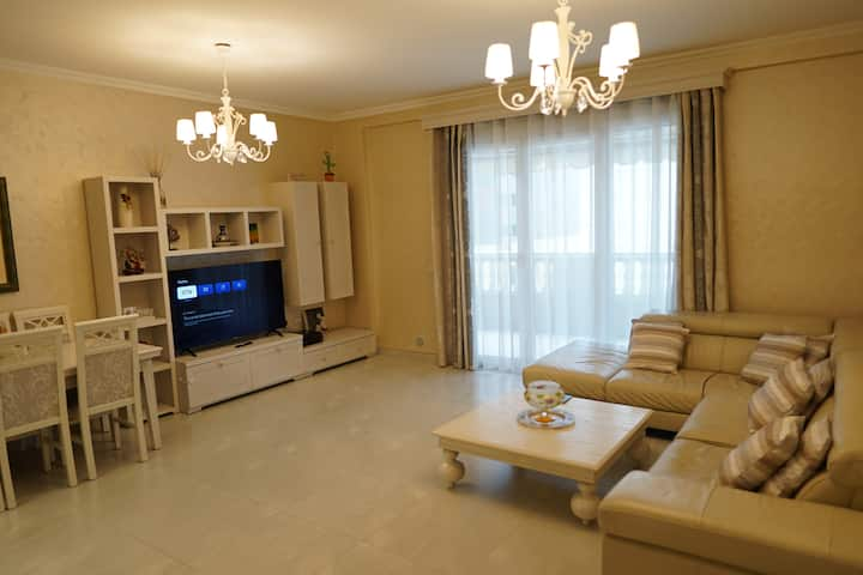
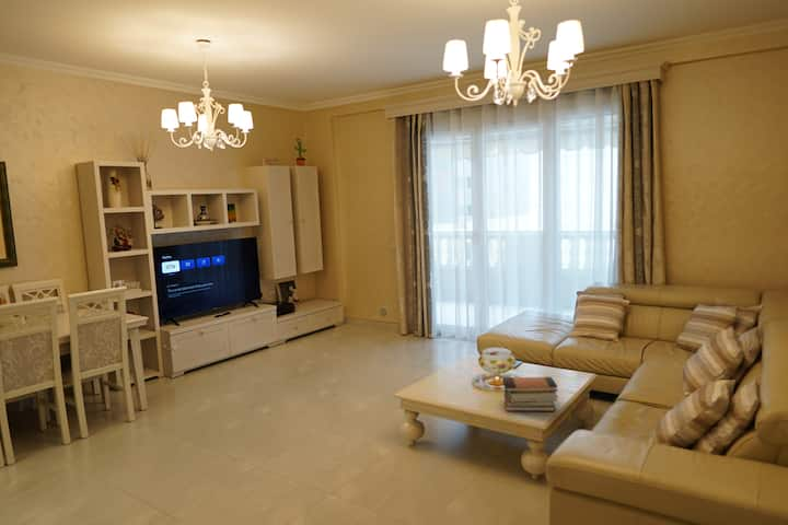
+ book stack [501,376,559,412]
